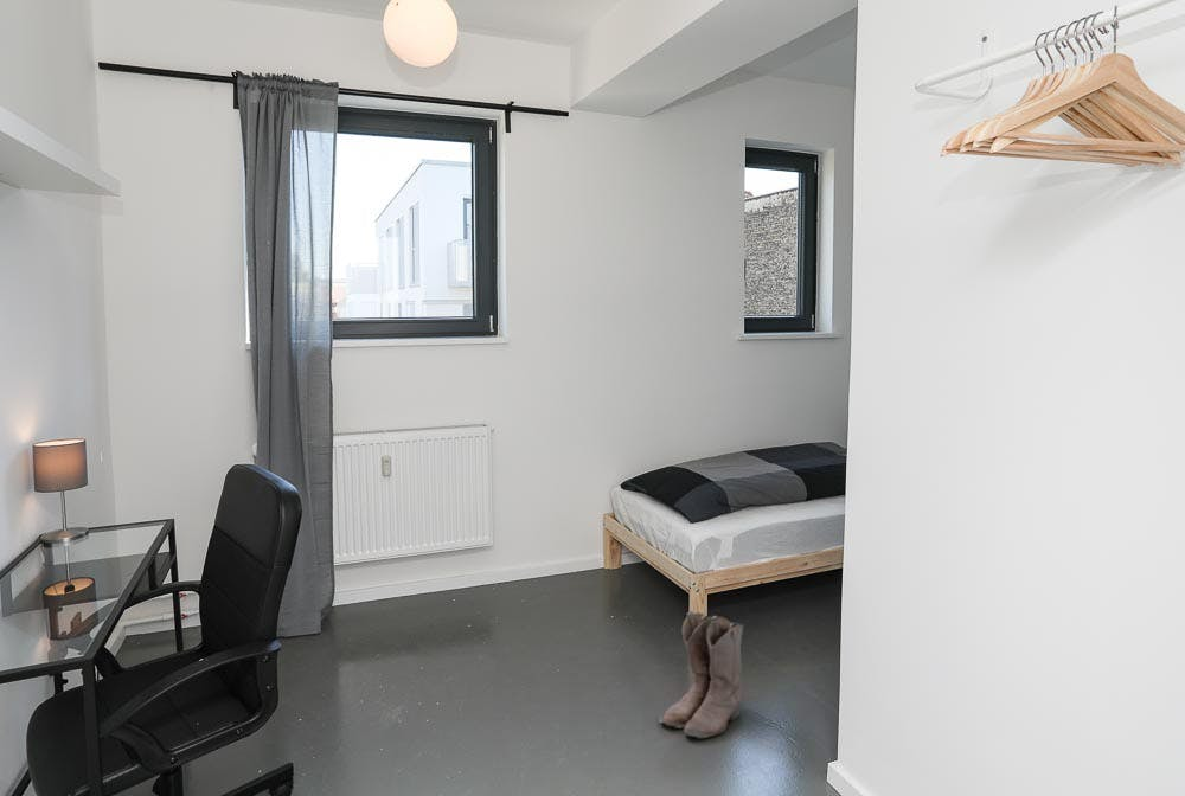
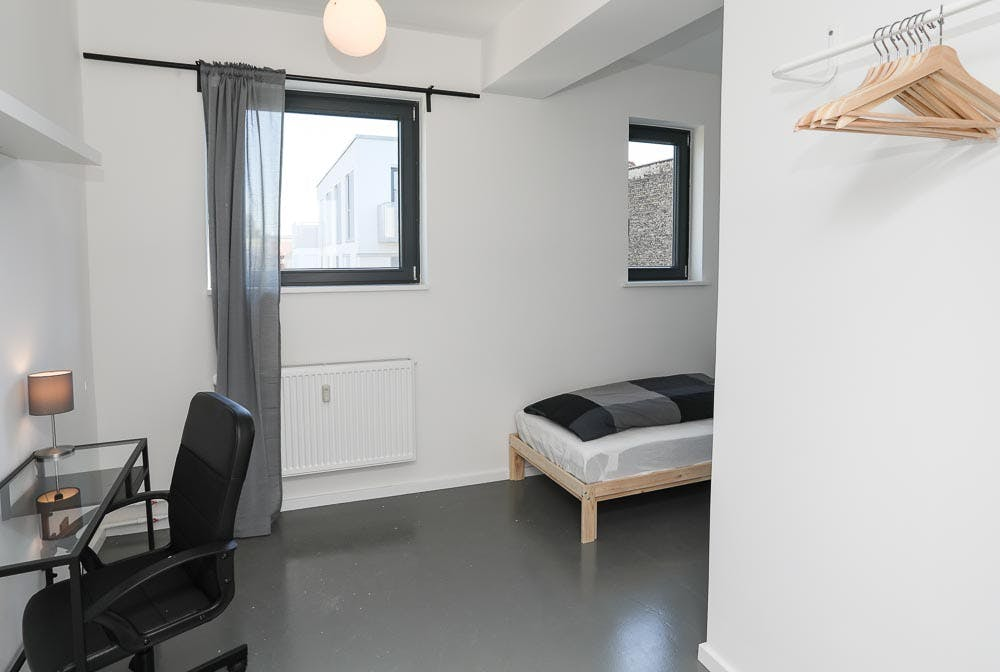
- boots [659,609,744,739]
